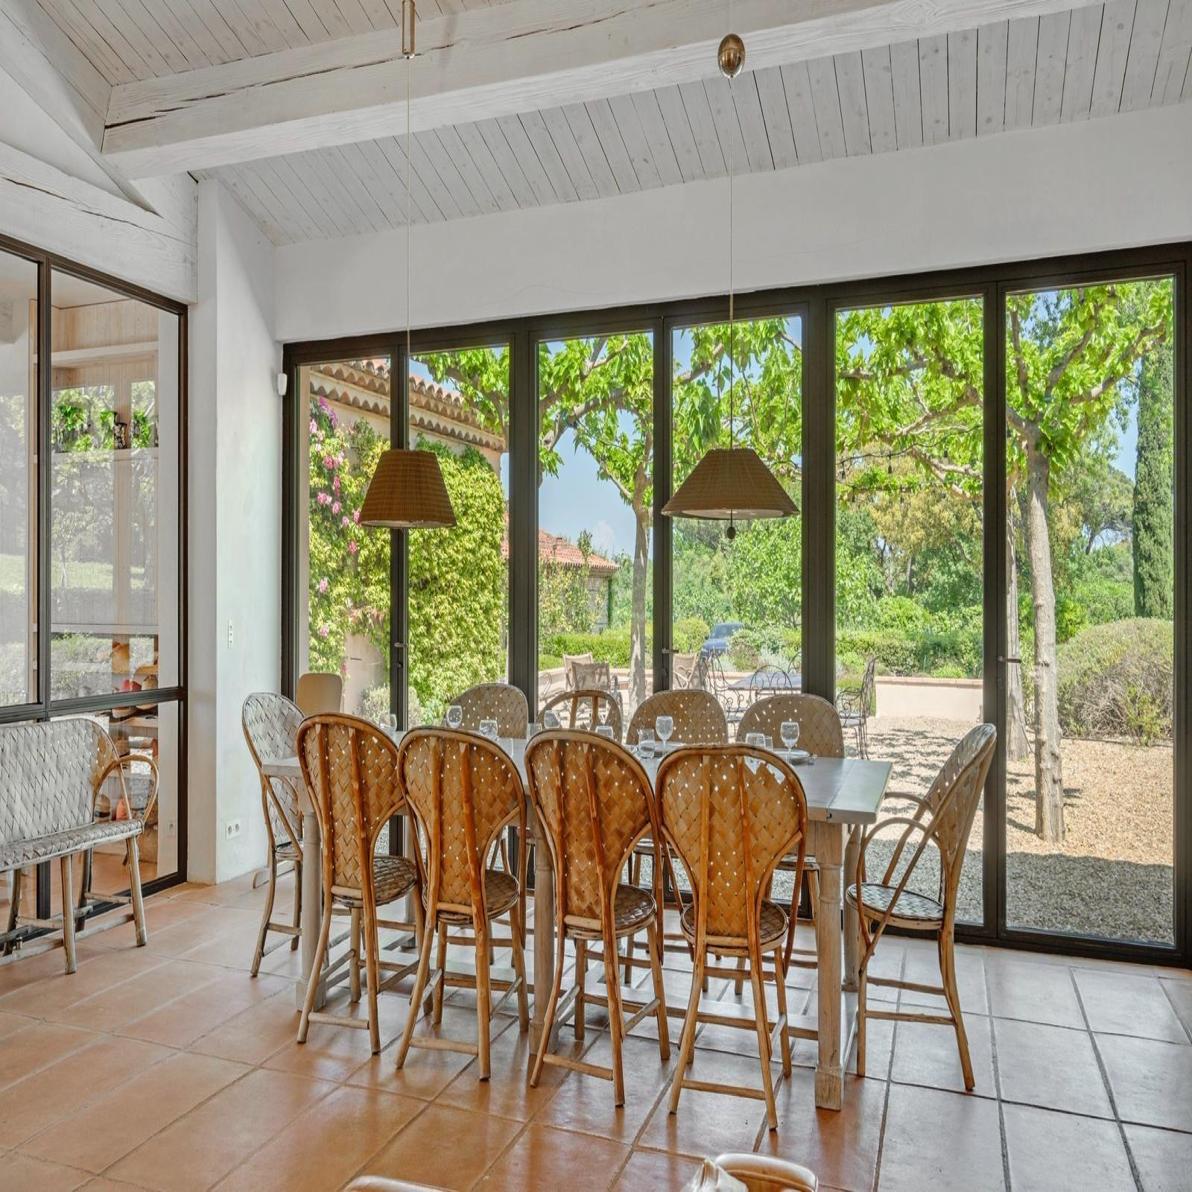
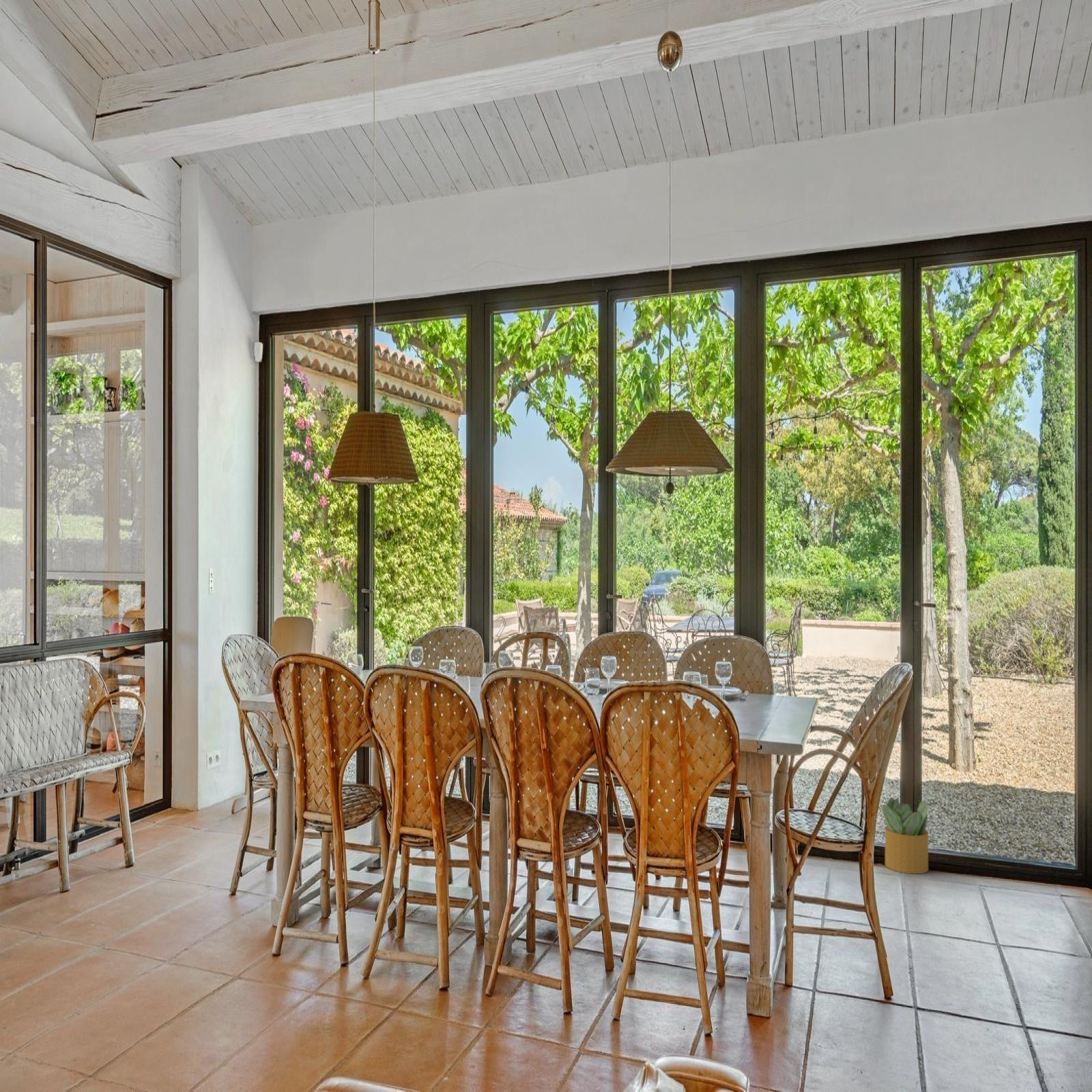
+ potted plant [879,796,930,874]
